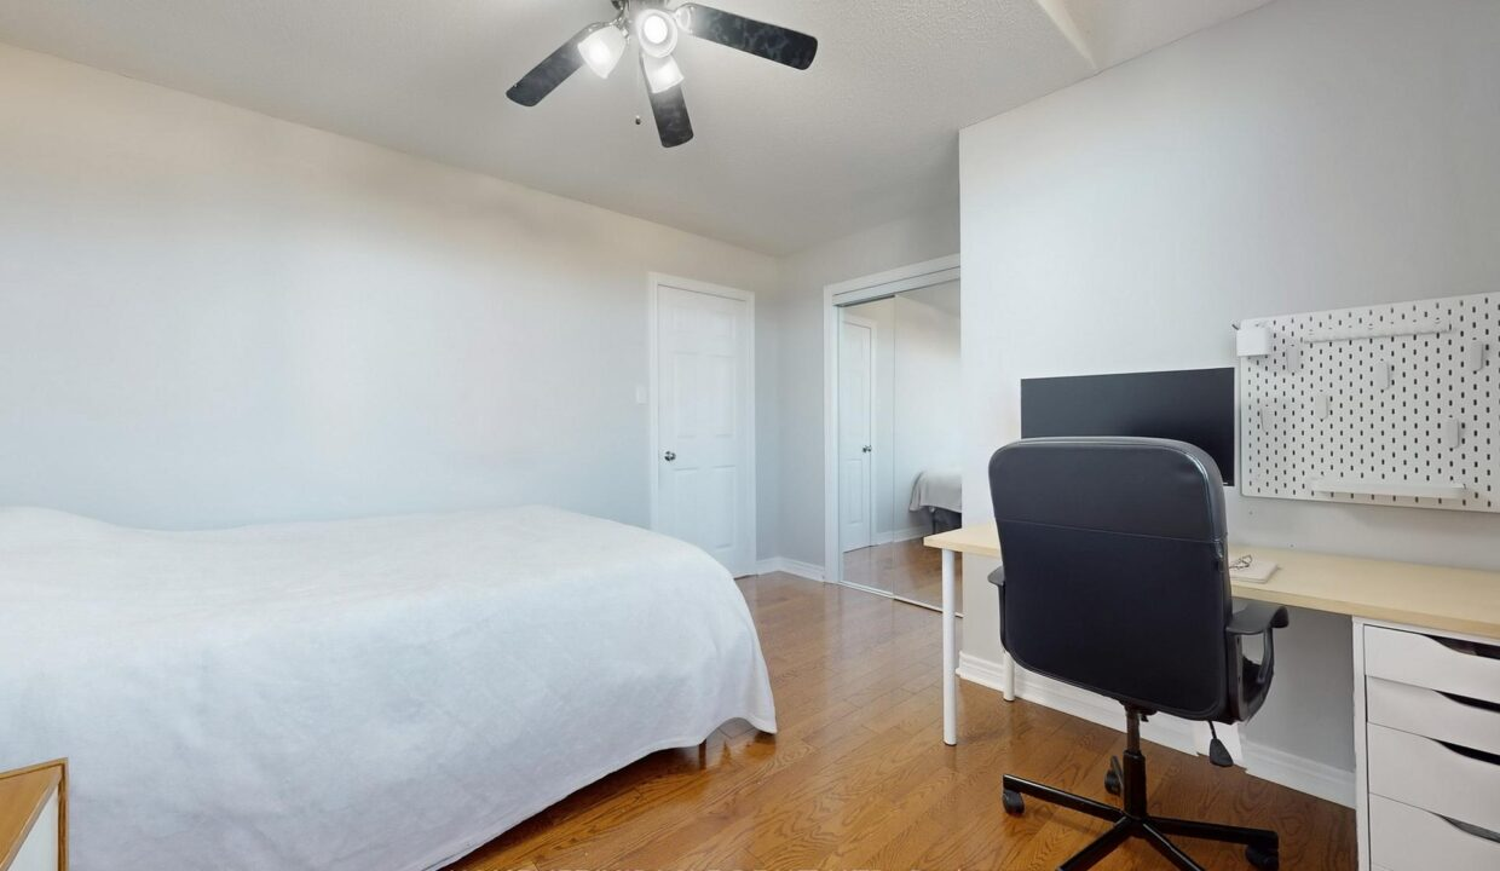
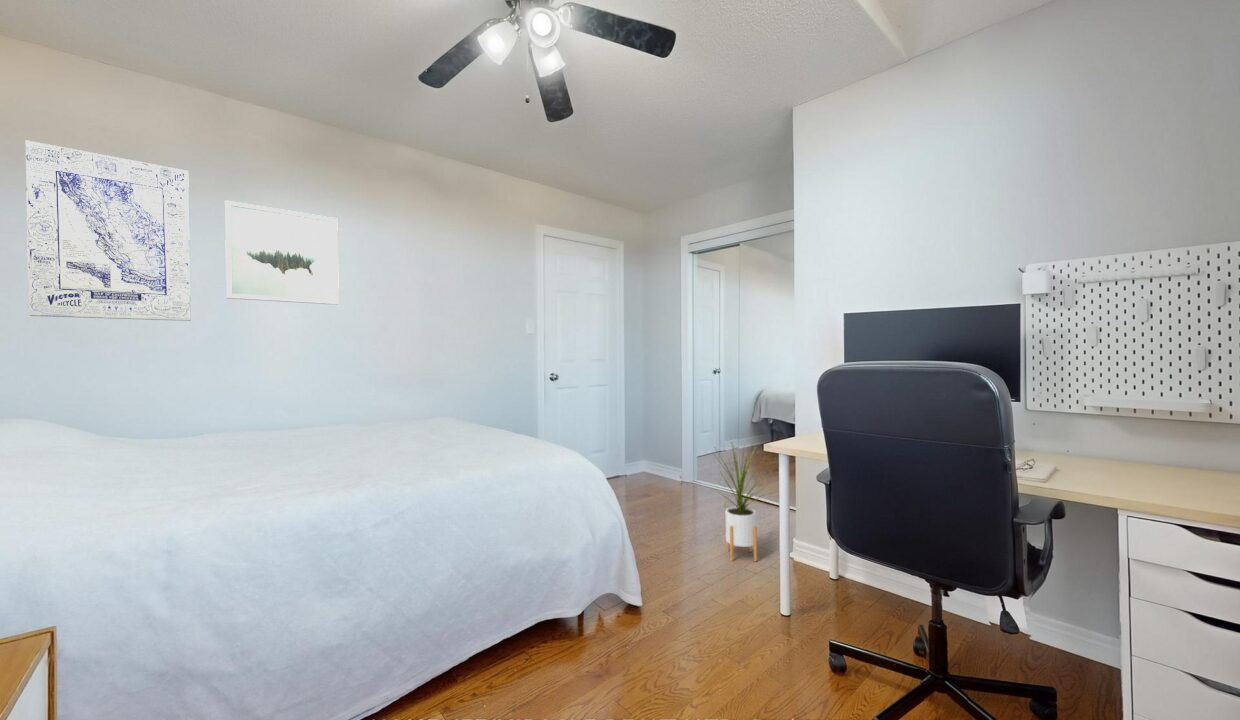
+ wall art [224,199,340,306]
+ wall art [25,139,192,322]
+ house plant [703,439,773,562]
